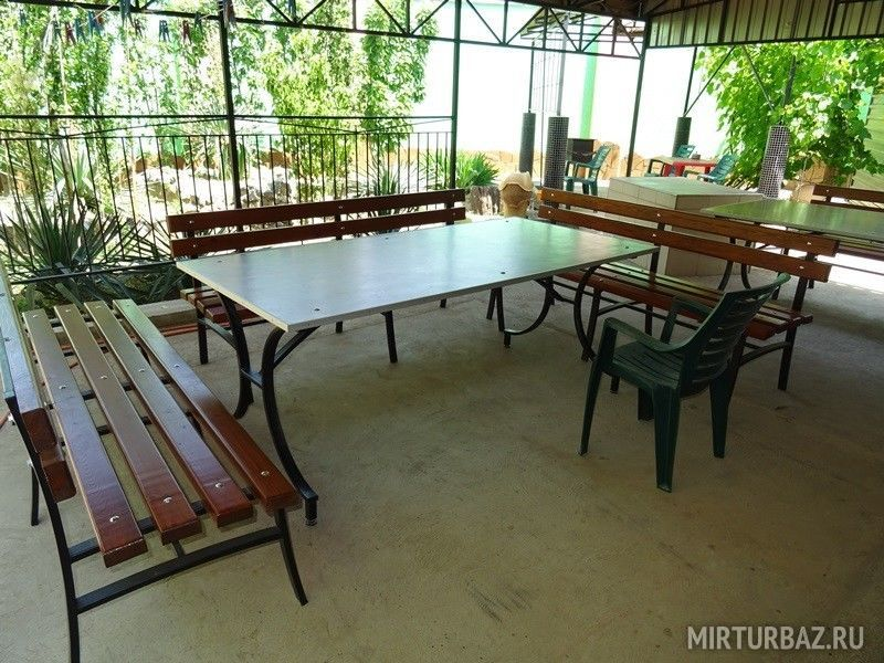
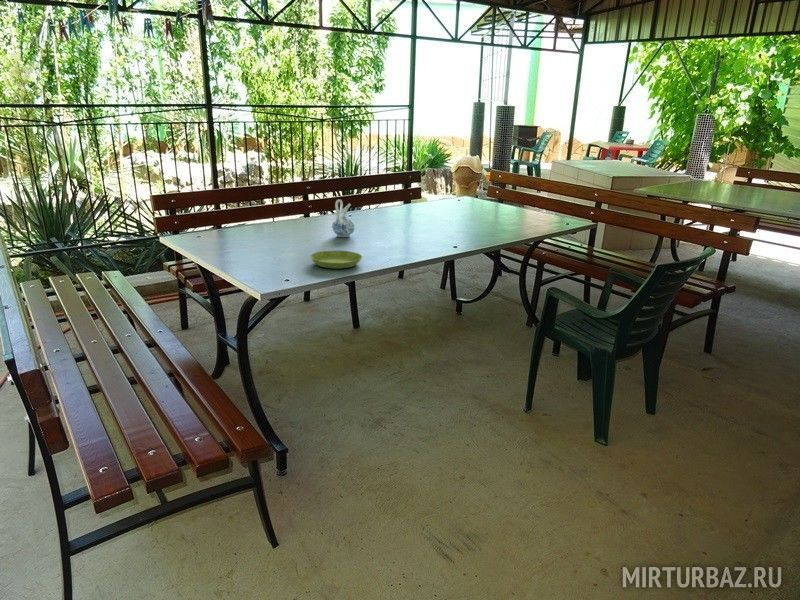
+ ceramic pitcher [331,199,356,238]
+ saucer [309,250,363,269]
